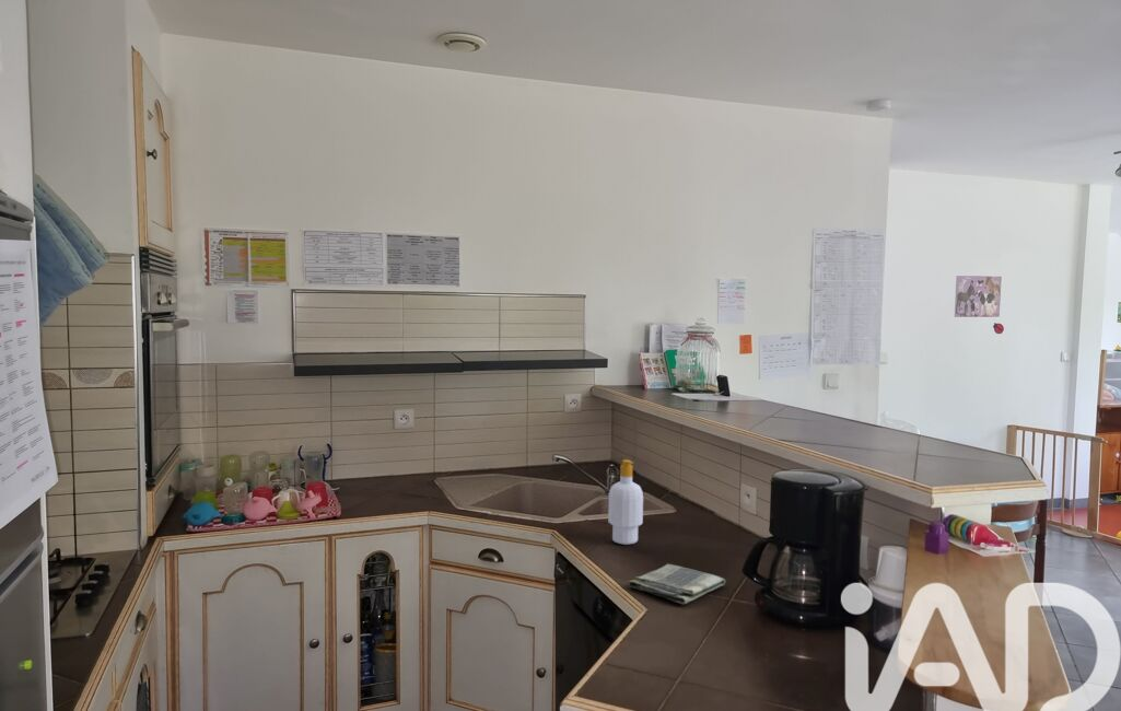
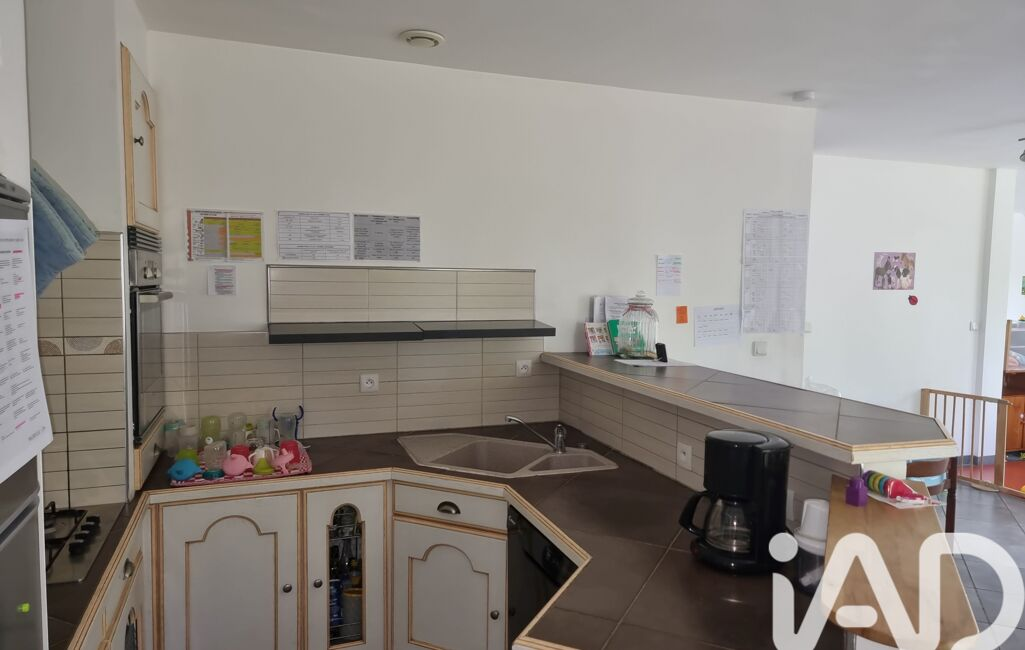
- dish towel [627,562,727,605]
- soap bottle [607,458,644,546]
